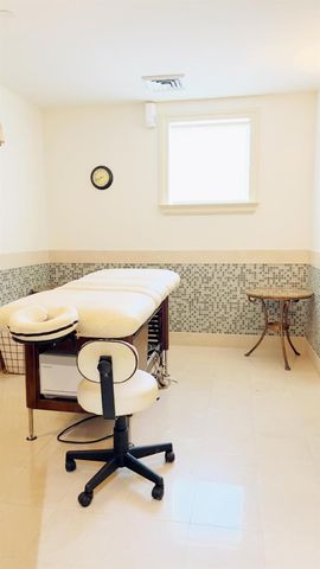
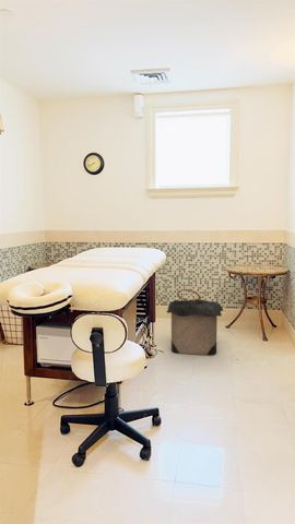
+ laundry hamper [165,288,224,356]
